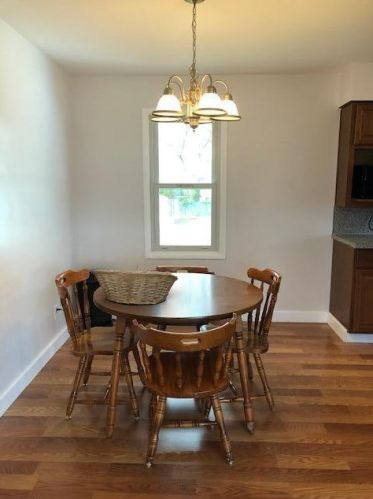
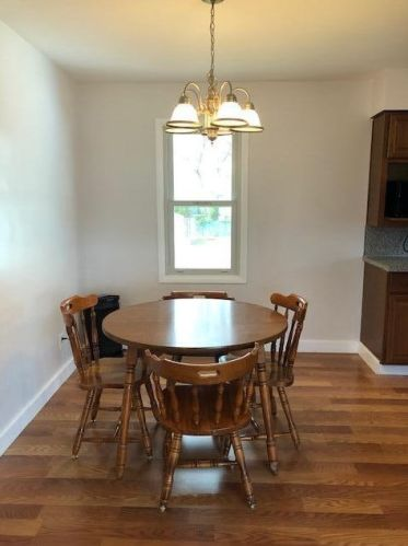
- fruit basket [91,265,179,306]
